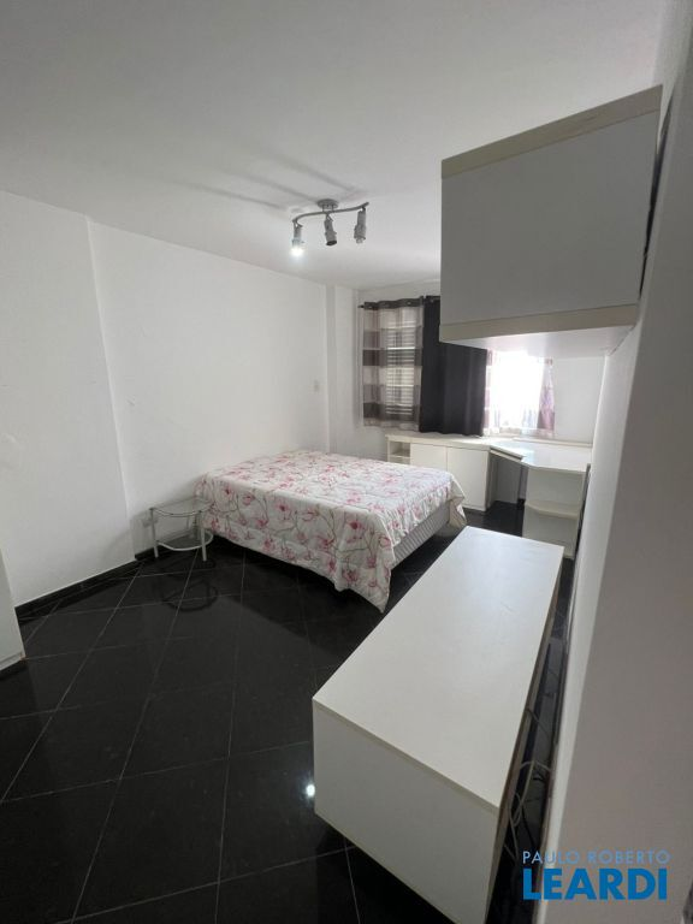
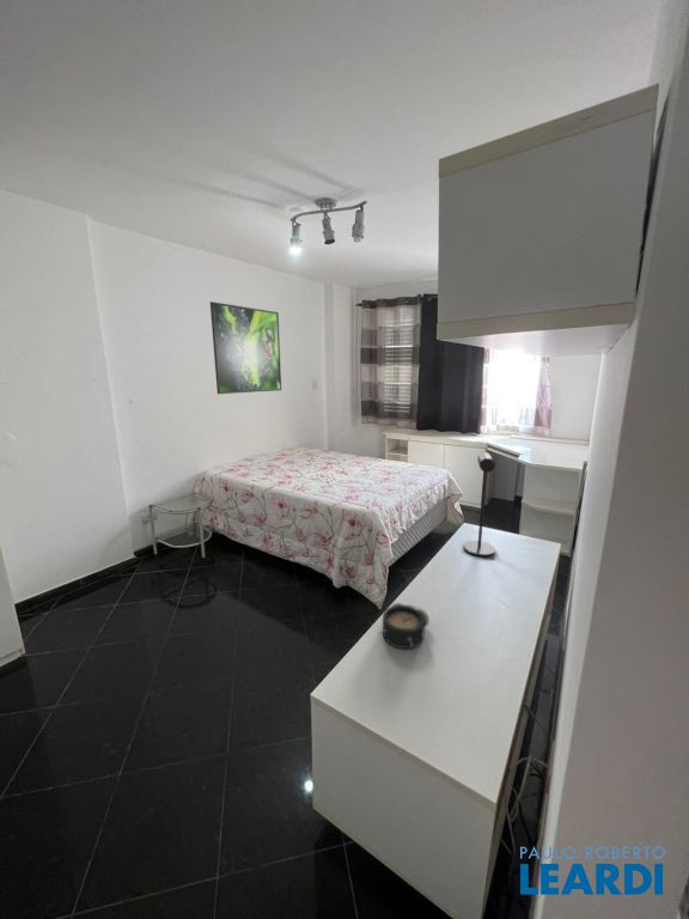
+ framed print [209,300,282,395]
+ desk lamp [462,451,496,558]
+ alarm clock [377,602,431,650]
